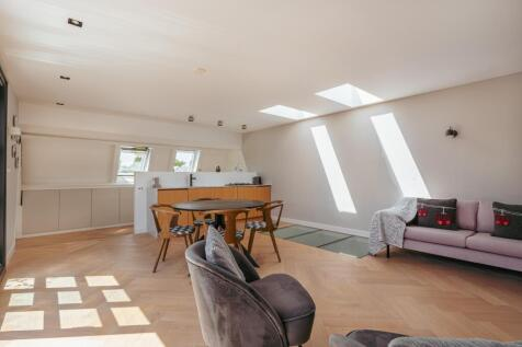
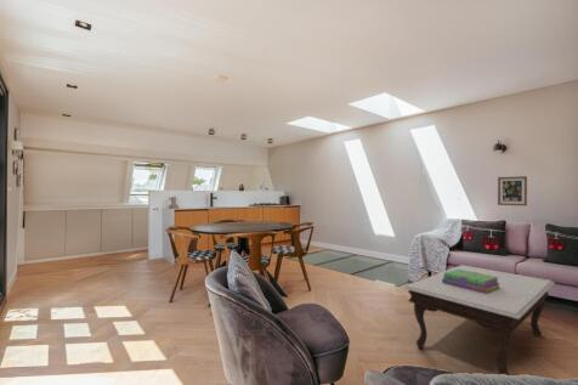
+ wall art [497,175,528,206]
+ coffee table [402,264,556,376]
+ stack of books [442,268,500,294]
